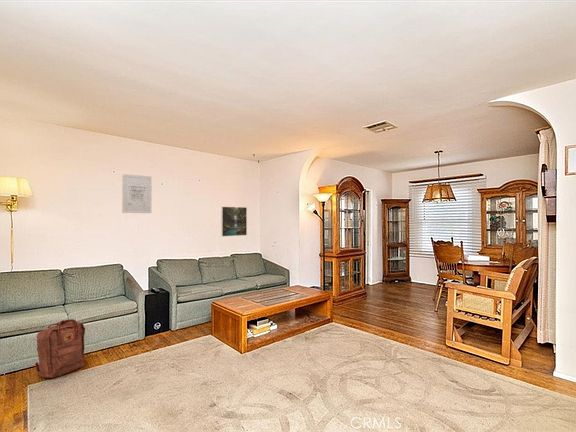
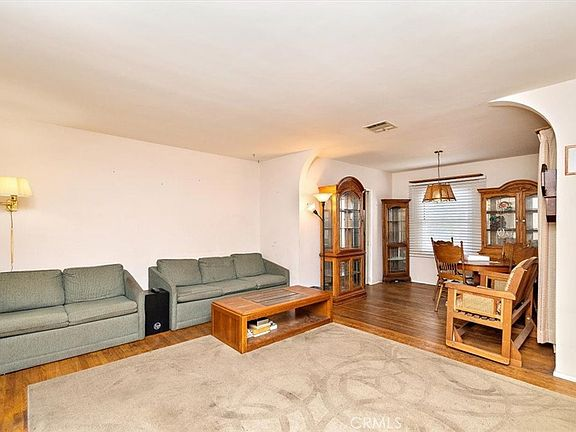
- wall art [121,173,152,214]
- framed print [220,206,248,237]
- backpack [34,318,86,379]
